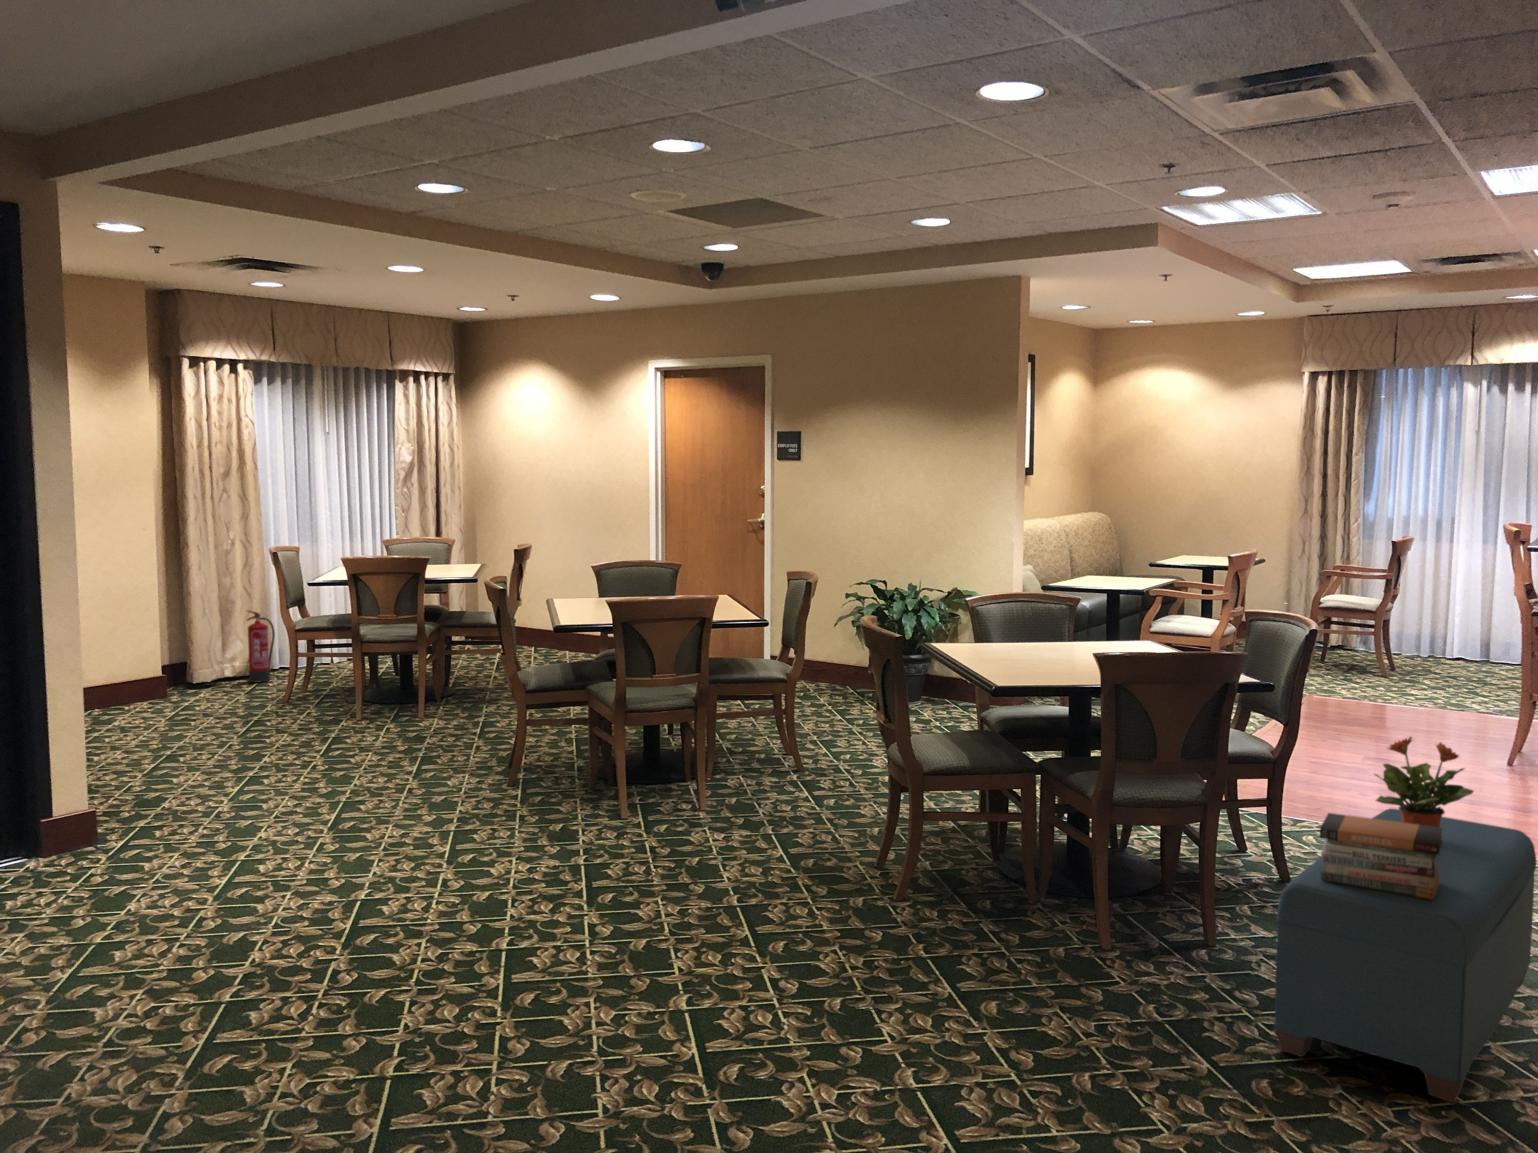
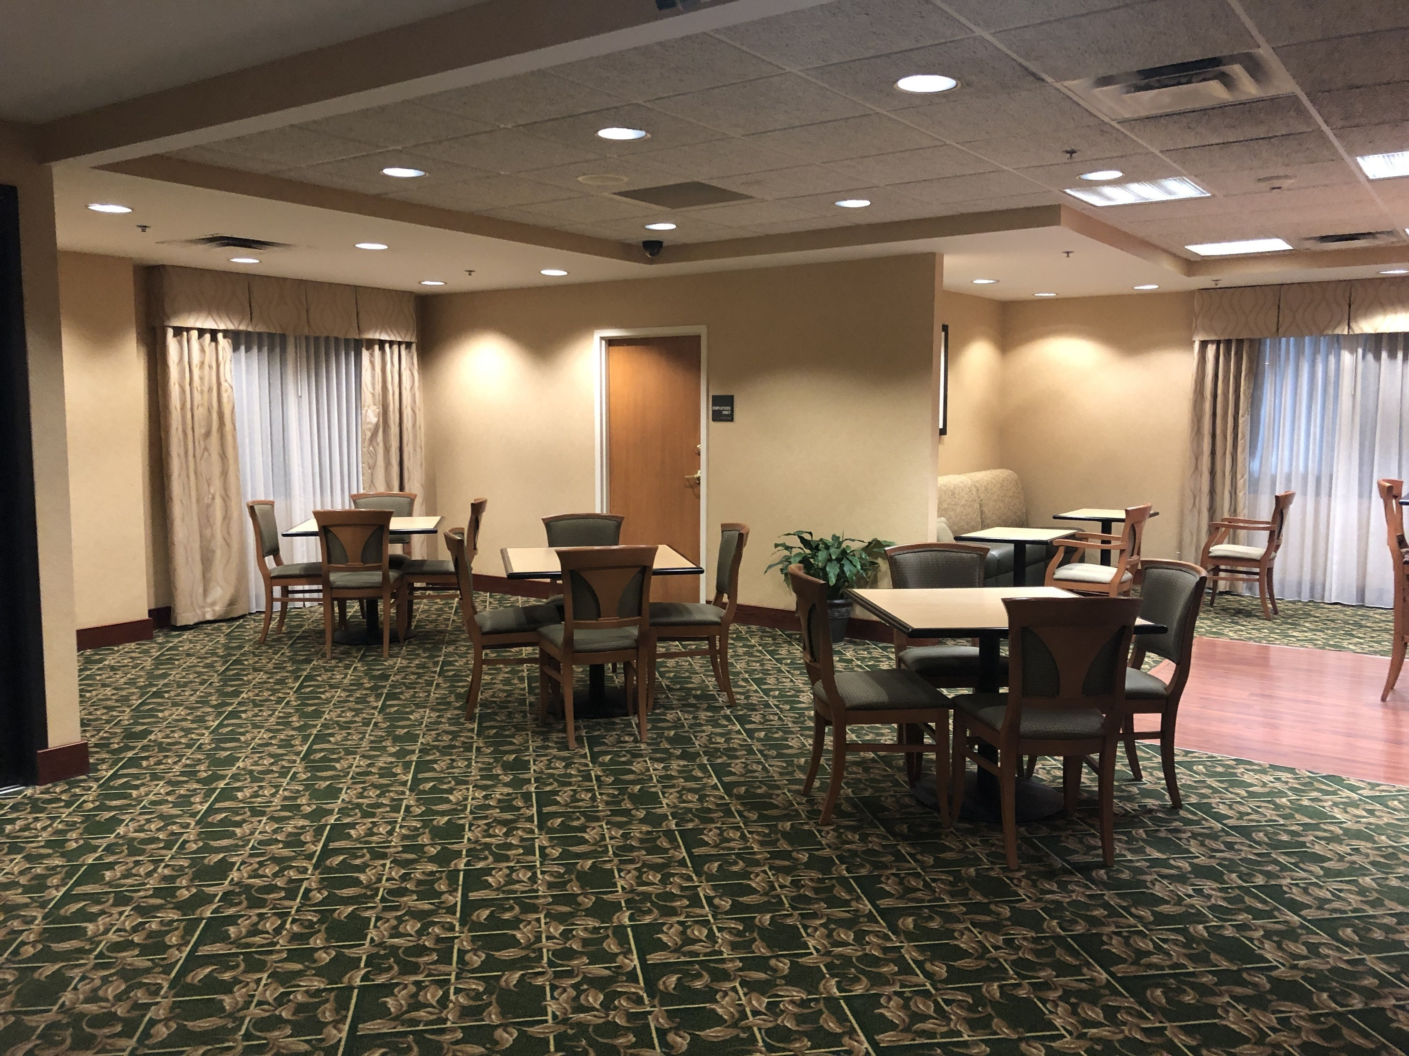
- book stack [1319,813,1442,899]
- potted plant [1372,736,1475,827]
- bench [1274,808,1537,1102]
- fire extinguisher [246,609,275,683]
